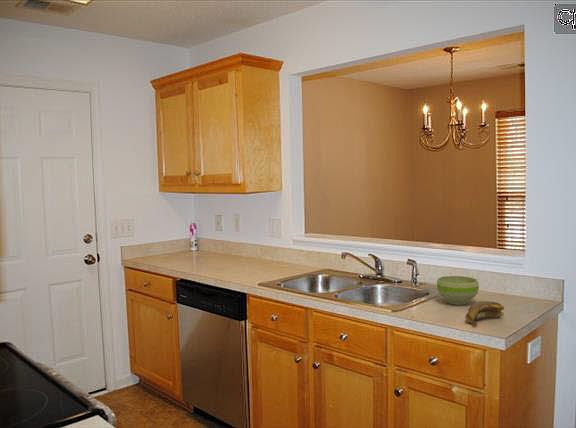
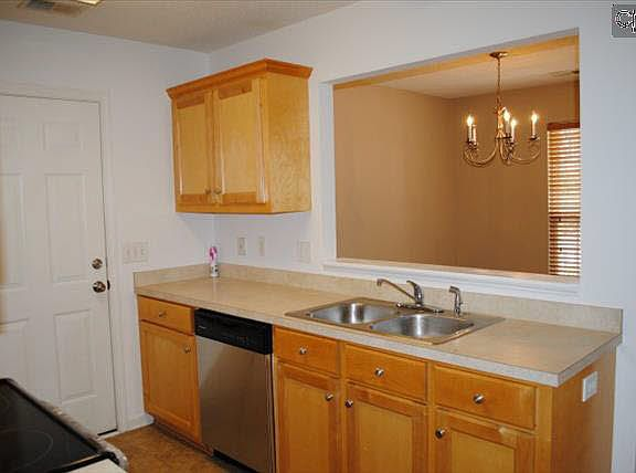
- banana [464,300,505,327]
- bowl [436,275,480,306]
